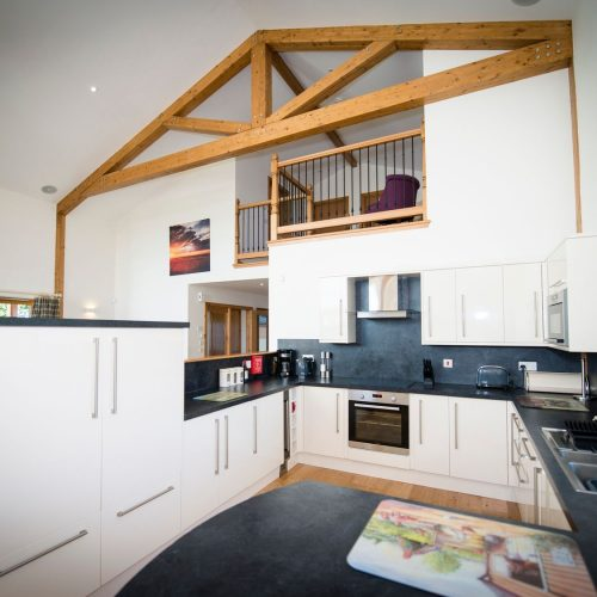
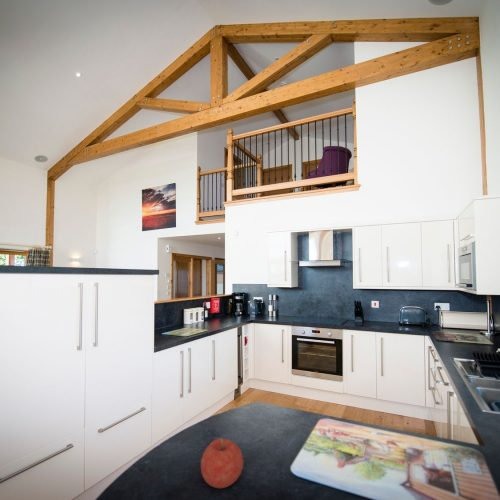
+ fruit [200,437,244,489]
